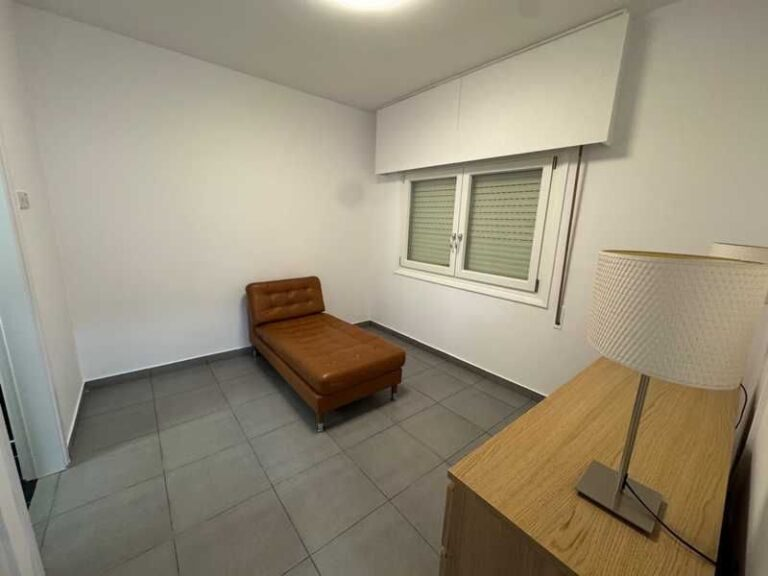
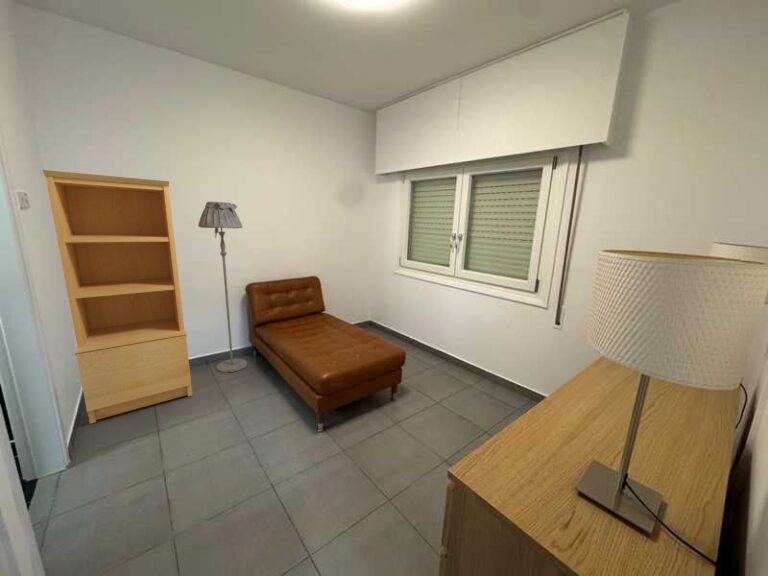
+ floor lamp [197,201,248,374]
+ bookcase [42,169,193,425]
